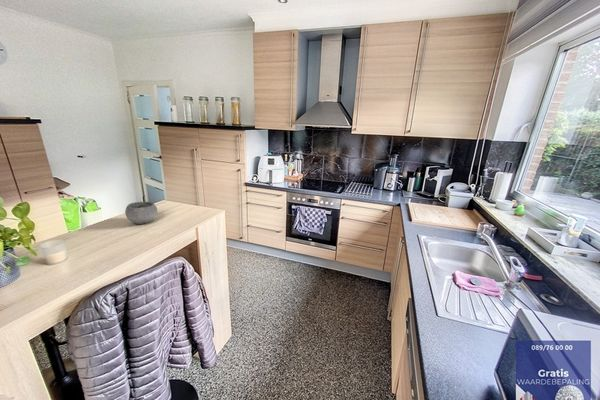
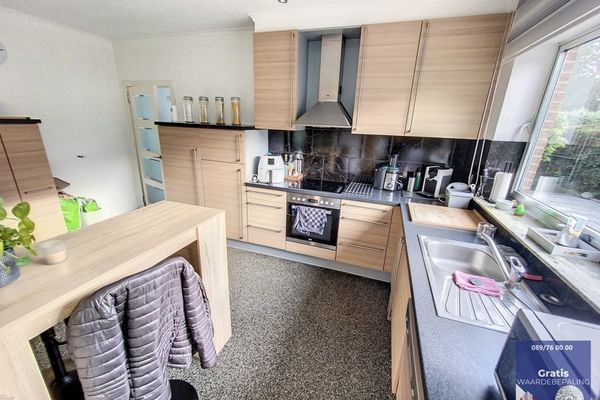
- bowl [124,201,158,225]
